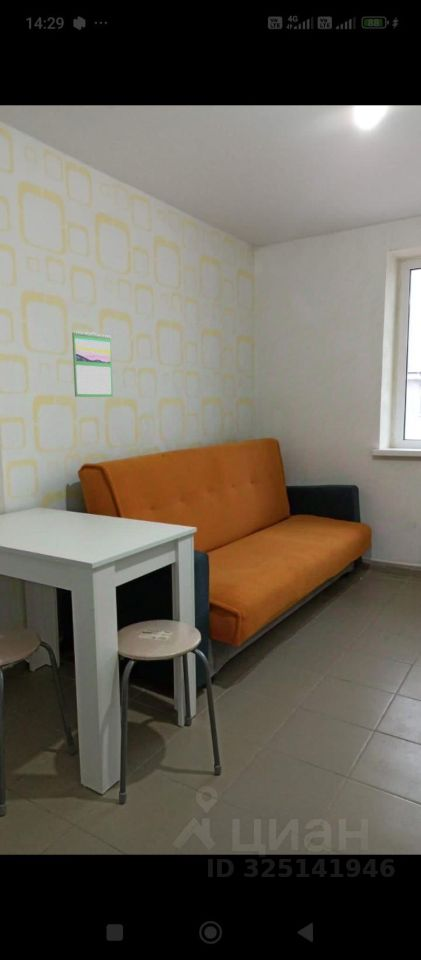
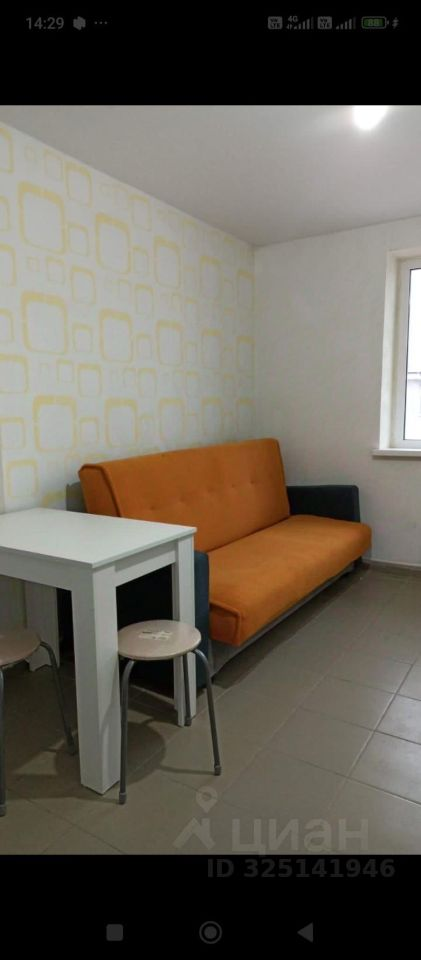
- calendar [71,330,114,398]
